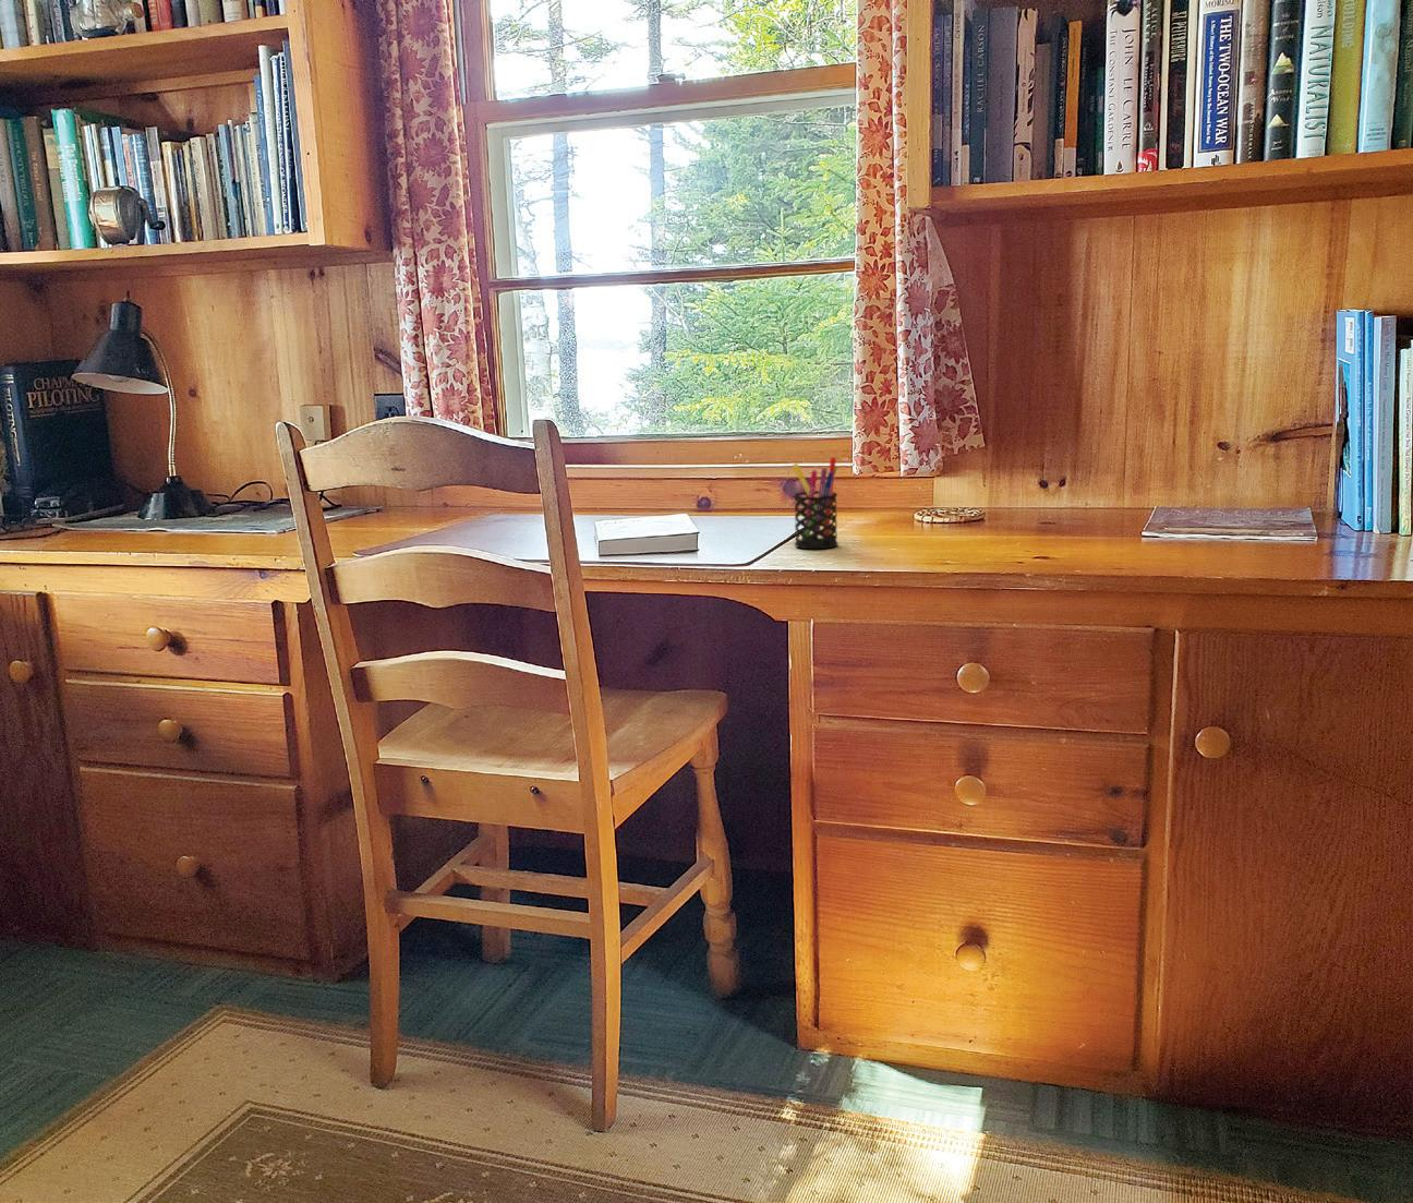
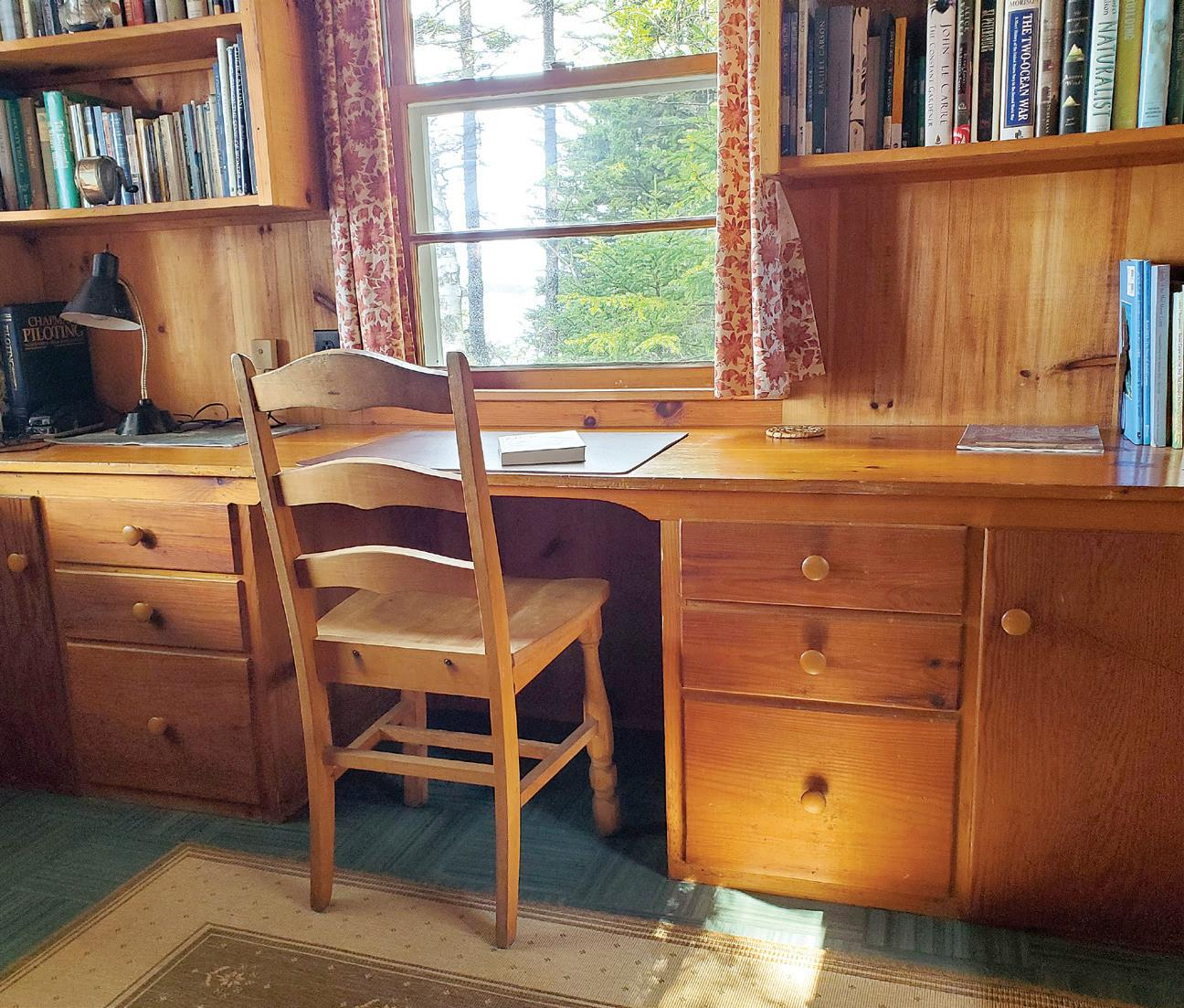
- pen holder [791,456,839,550]
